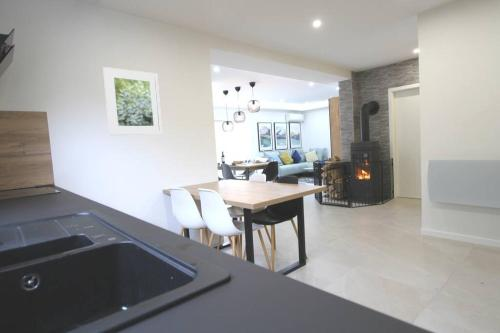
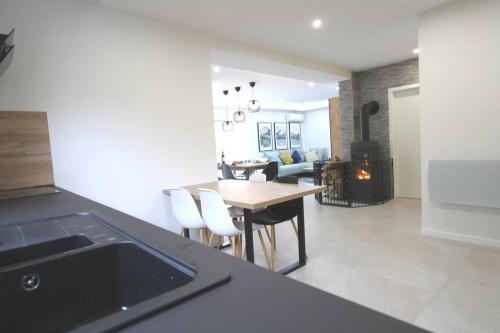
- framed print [102,66,163,136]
